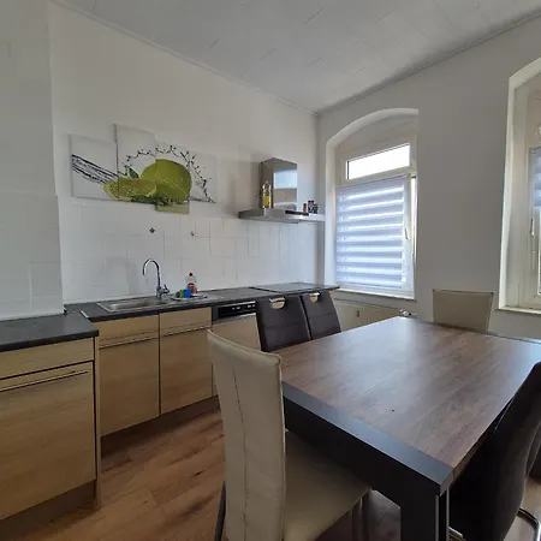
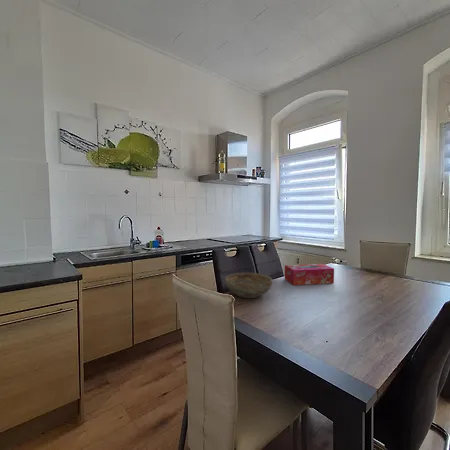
+ bowl [224,272,273,299]
+ tissue box [284,263,335,286]
